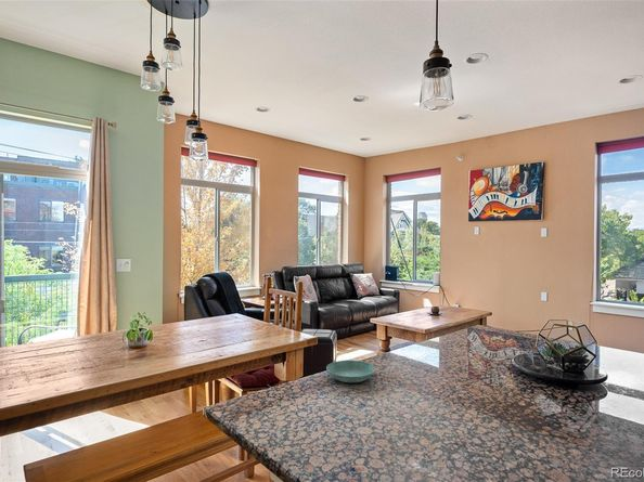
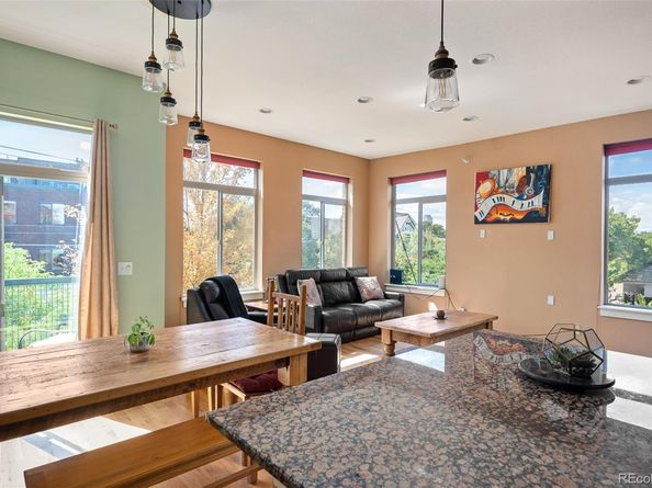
- saucer [325,360,376,383]
